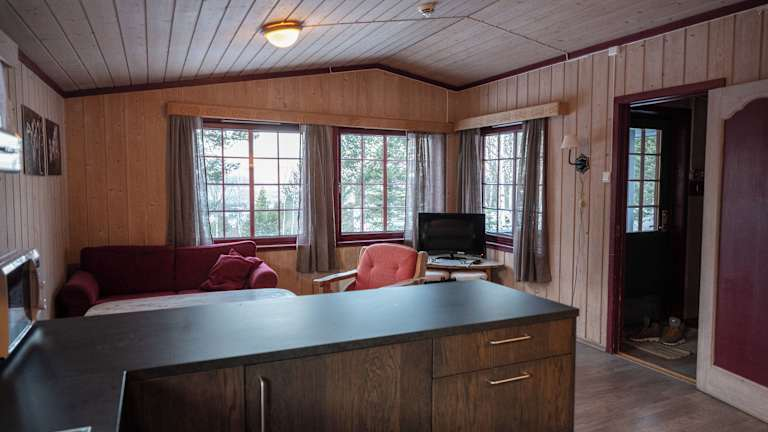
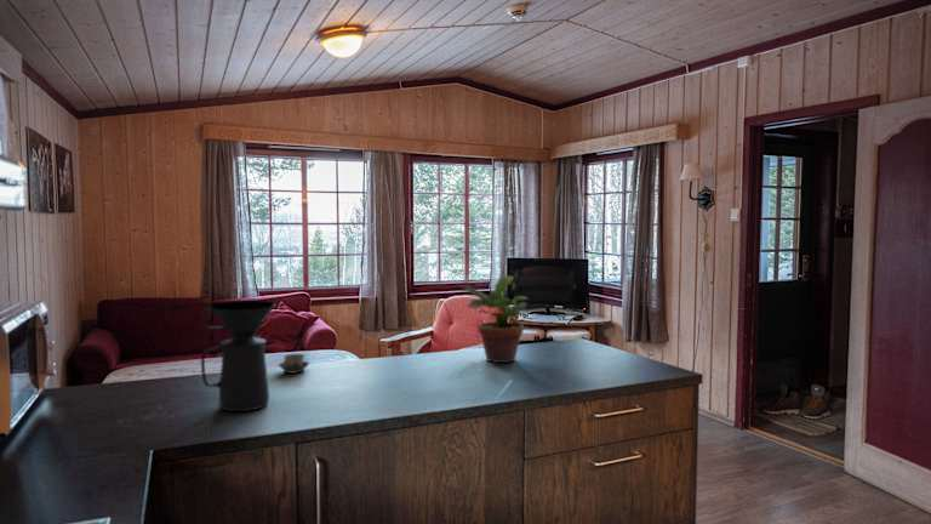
+ cup [278,353,310,375]
+ coffee maker [200,300,276,412]
+ potted plant [459,275,531,364]
